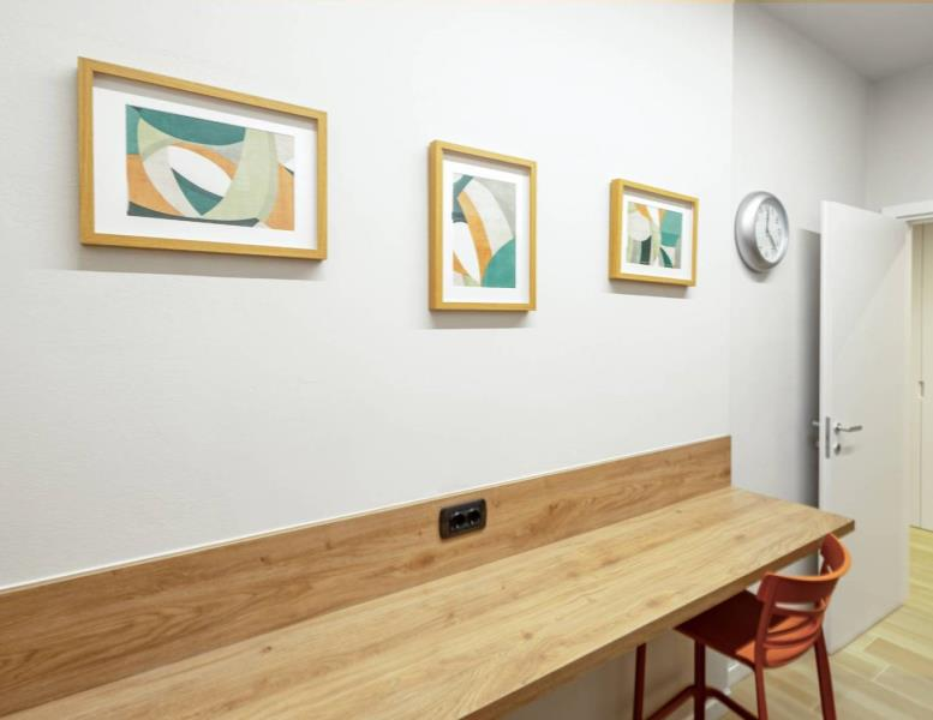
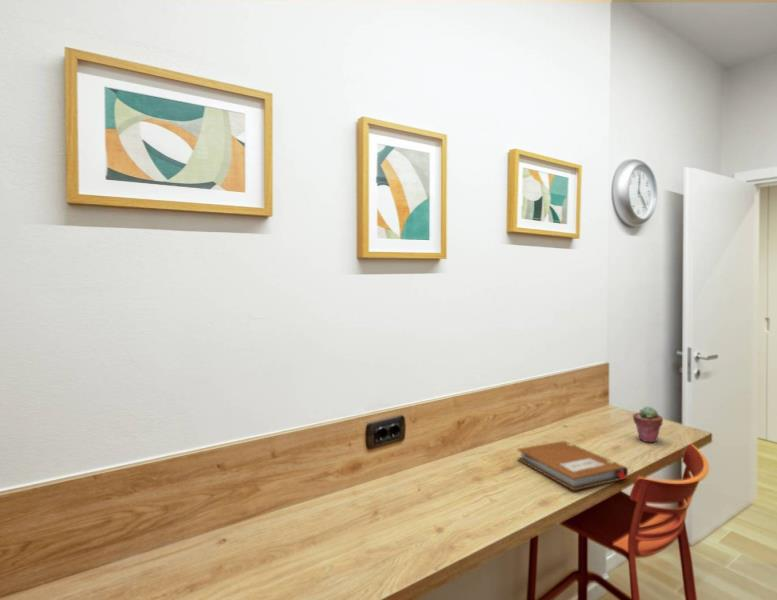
+ potted succulent [632,405,664,443]
+ notebook [516,440,629,491]
